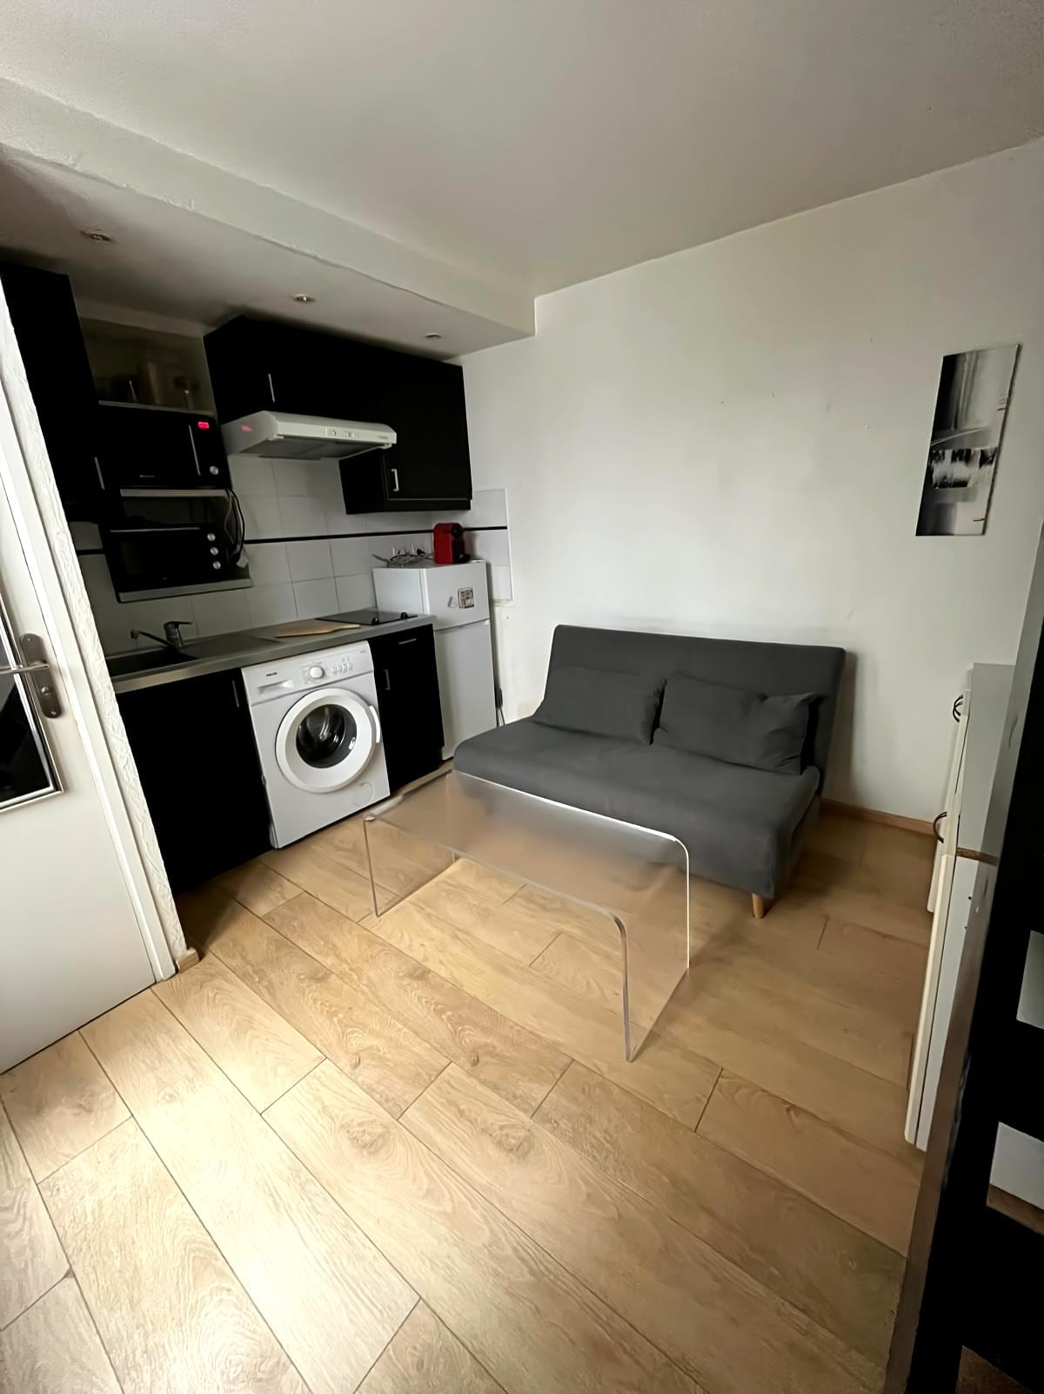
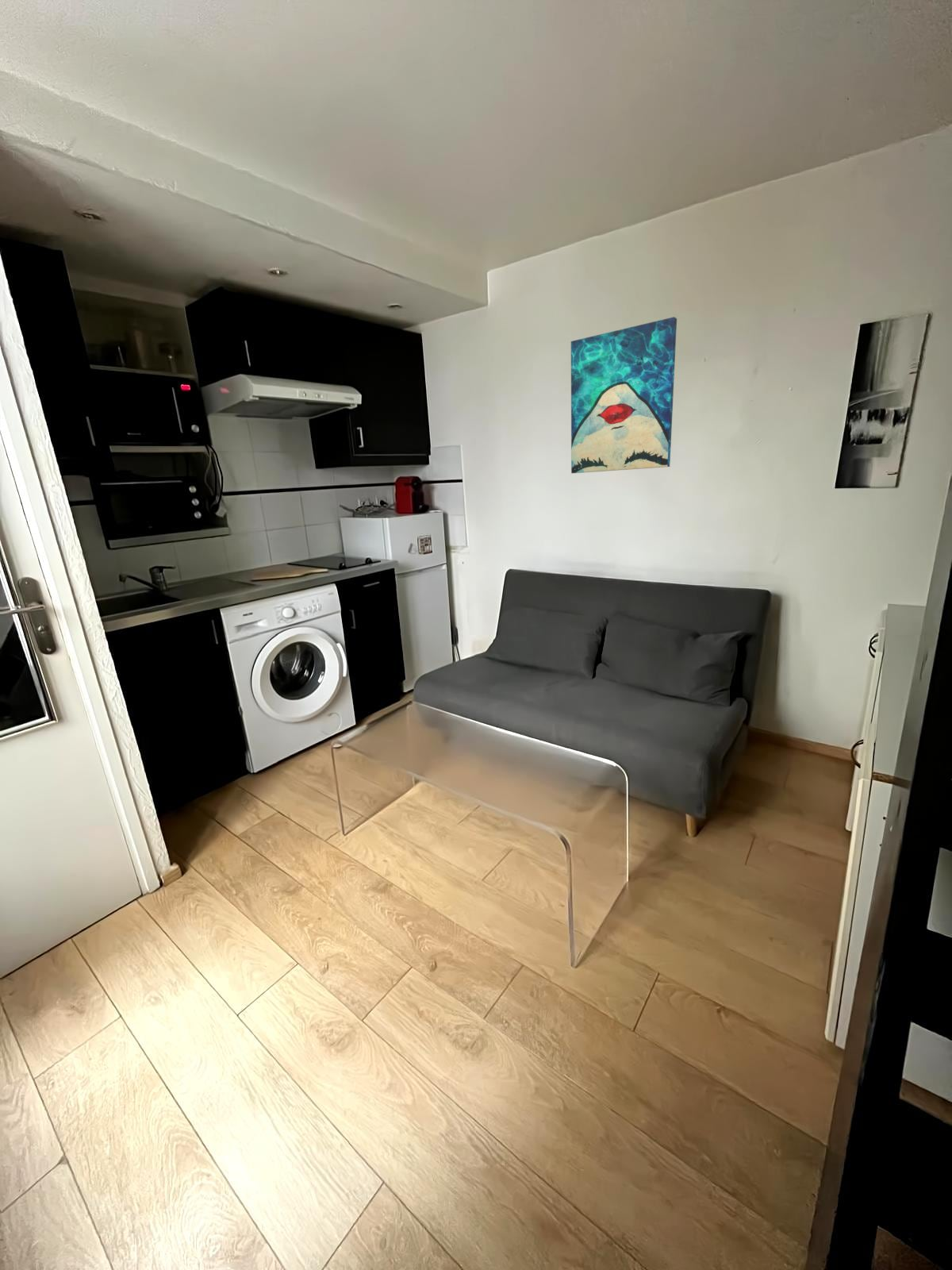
+ wall art [570,317,678,474]
